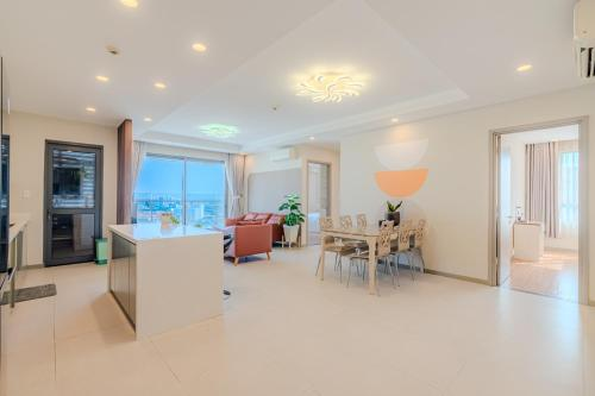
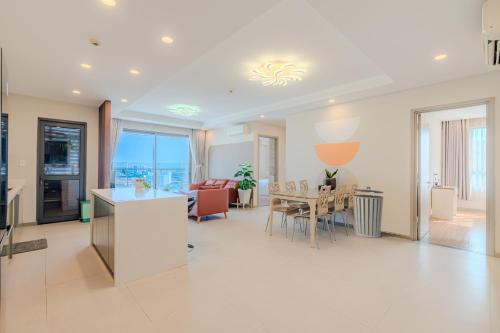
+ trash can [352,186,384,239]
